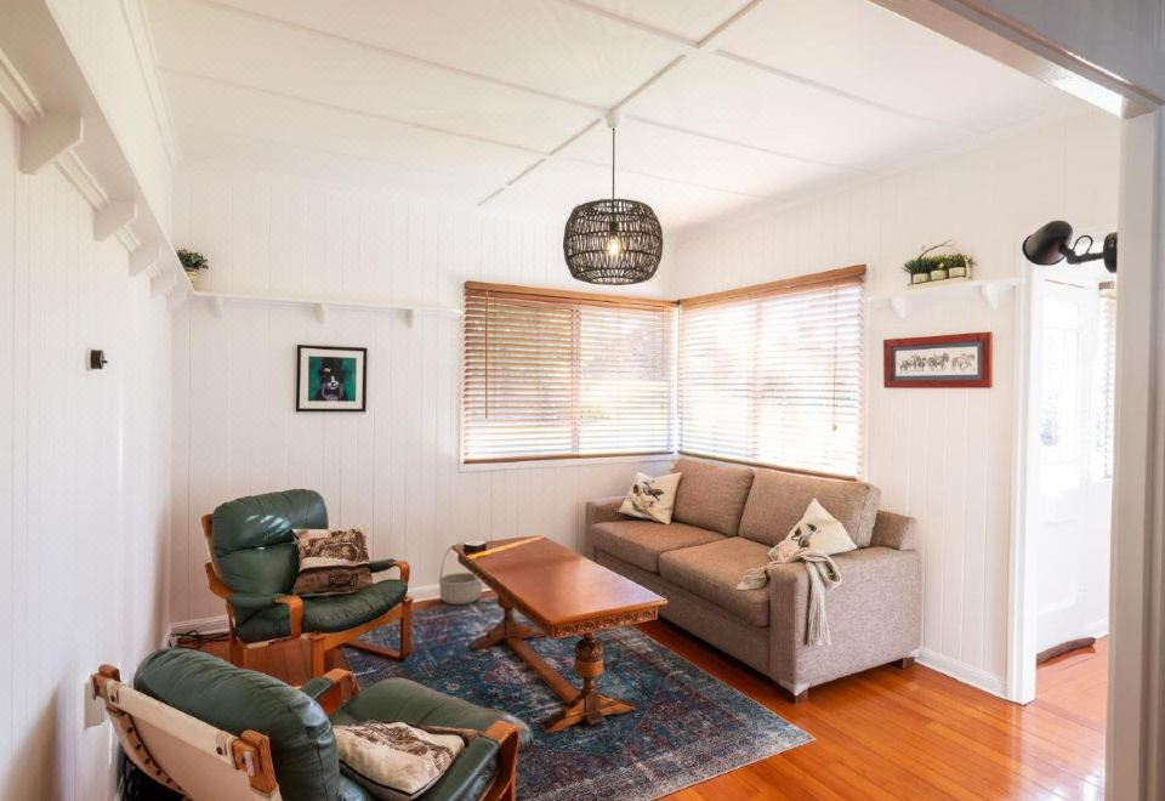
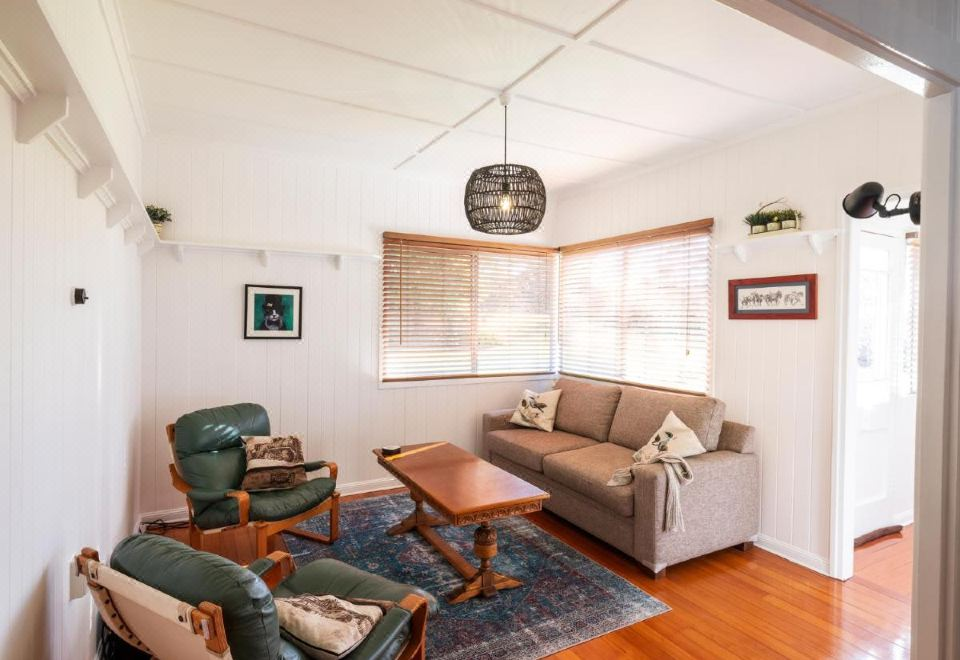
- basket [437,541,483,606]
